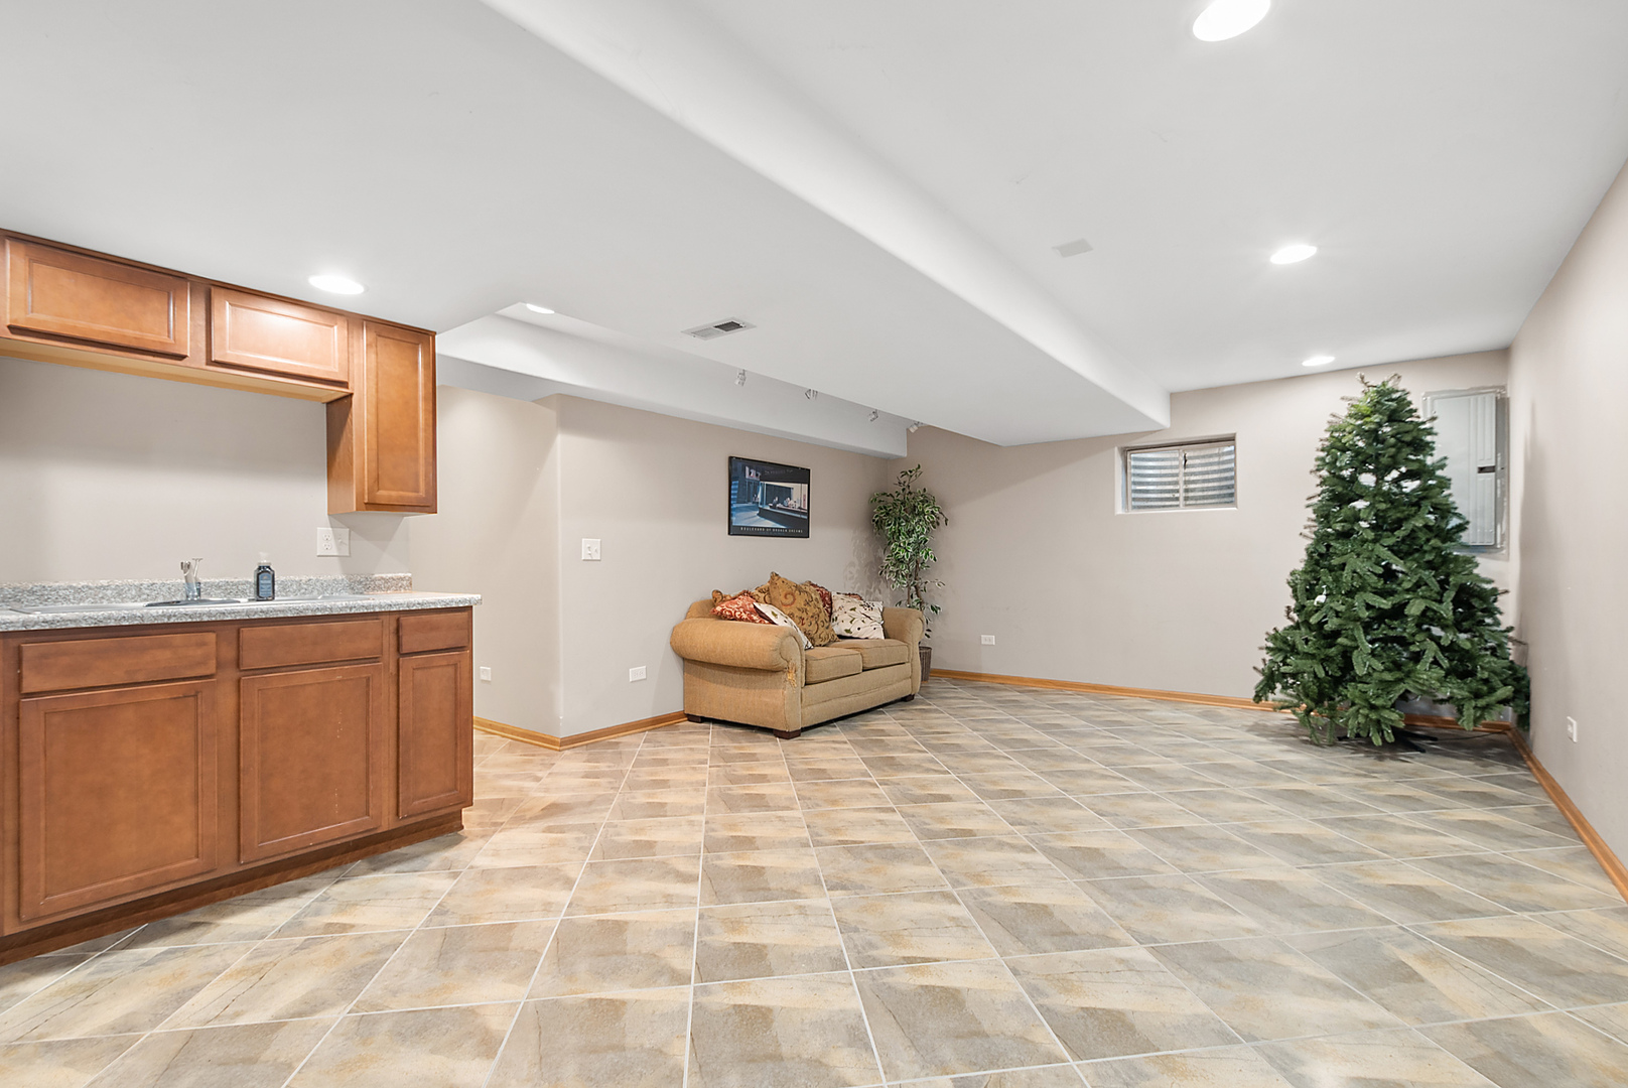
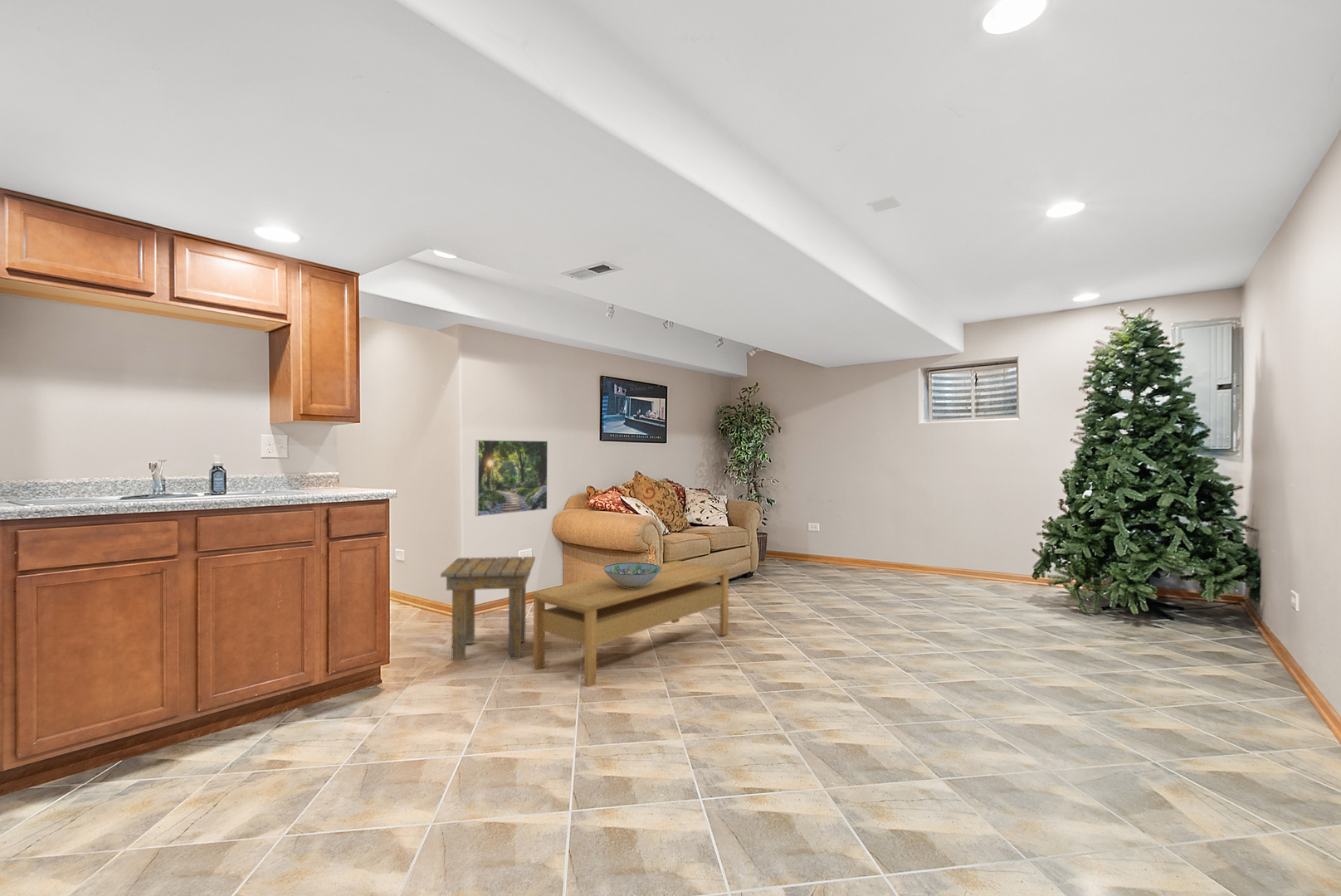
+ side table [440,556,536,662]
+ decorative bowl [602,562,661,588]
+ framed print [475,439,549,517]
+ coffee table [532,560,730,688]
